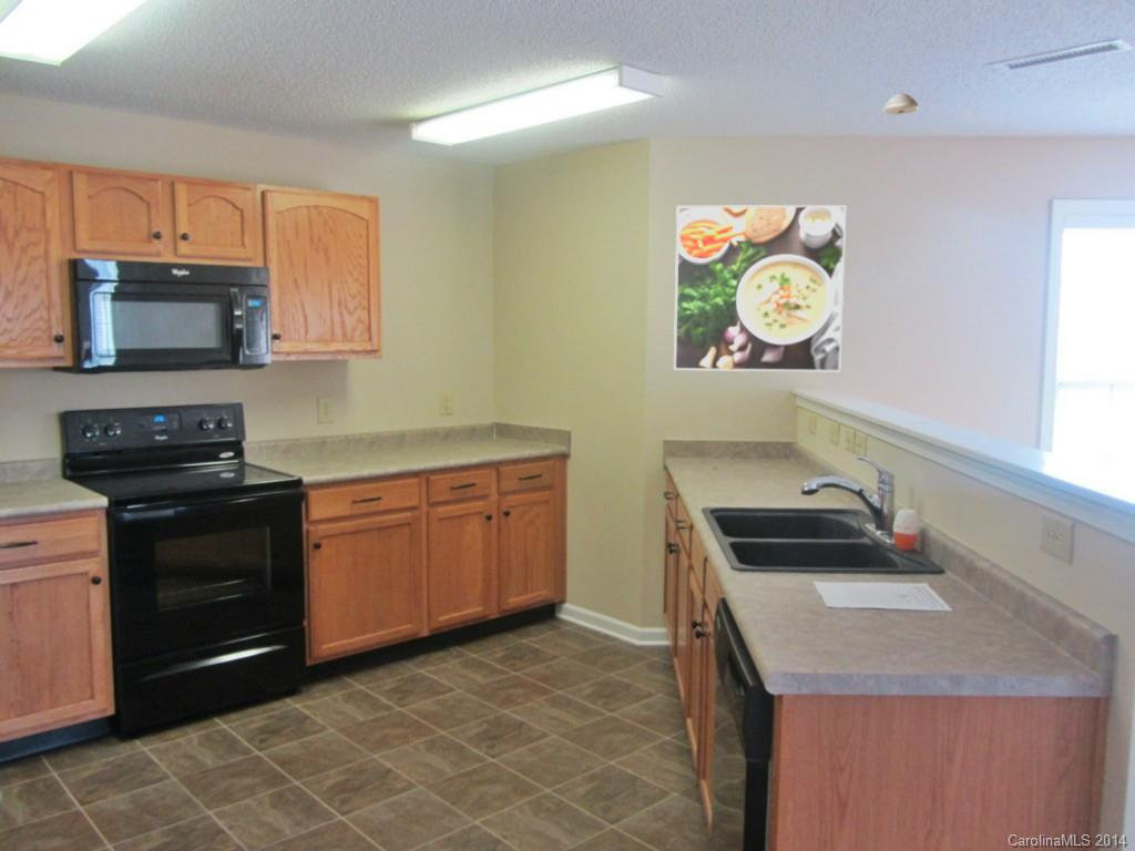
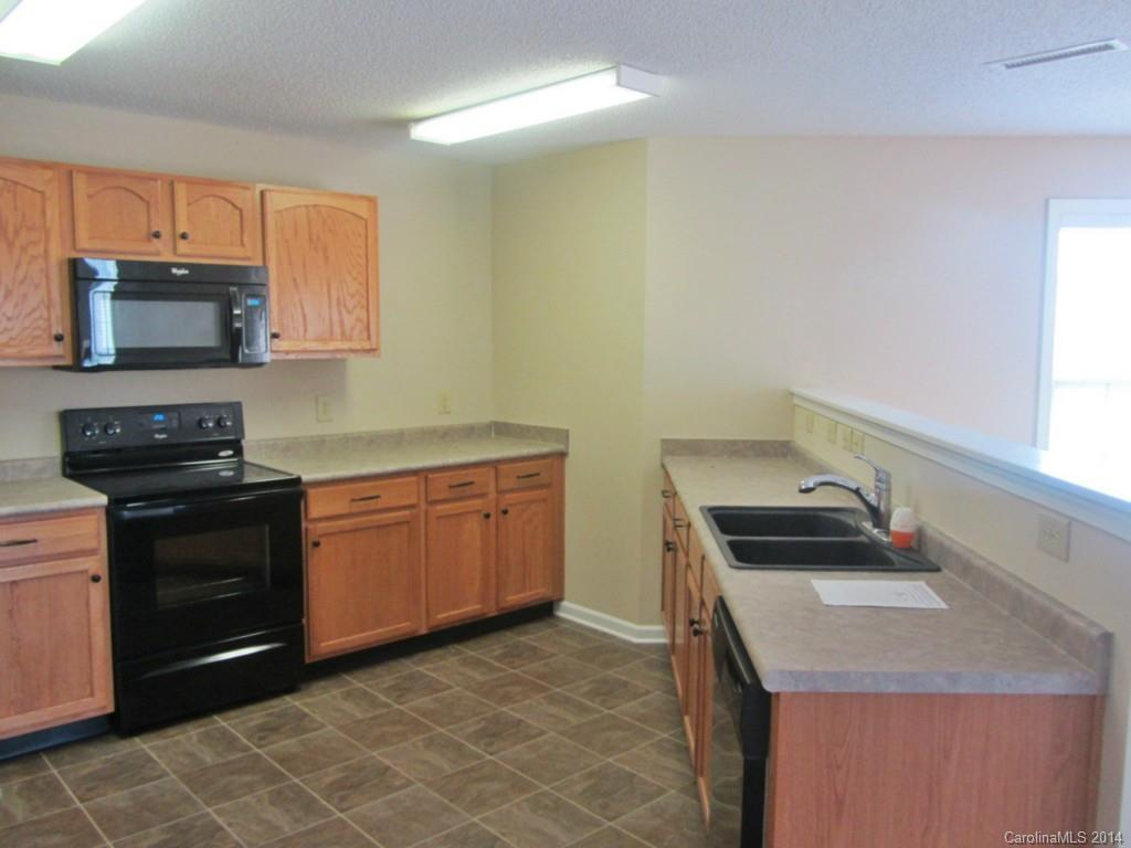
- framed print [673,204,847,372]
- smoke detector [882,93,920,116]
